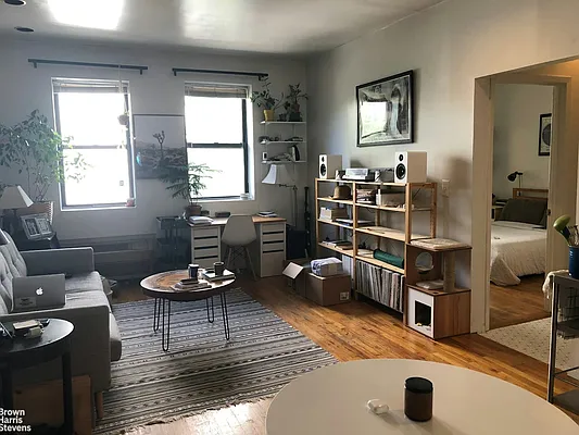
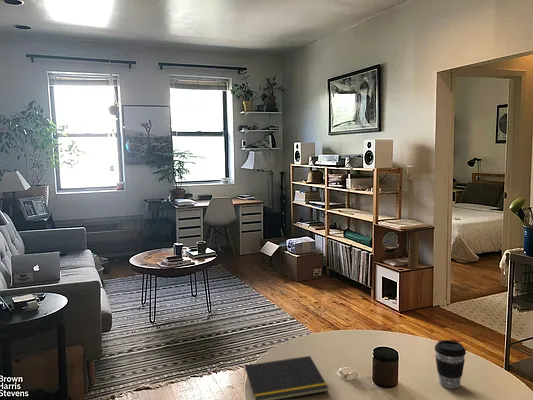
+ notepad [242,355,330,400]
+ coffee cup [434,339,467,390]
